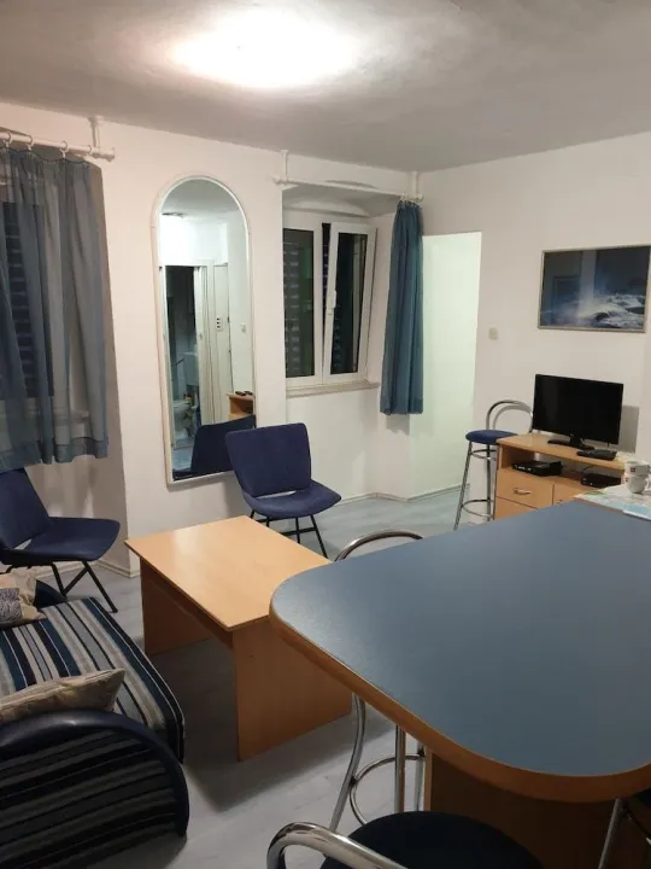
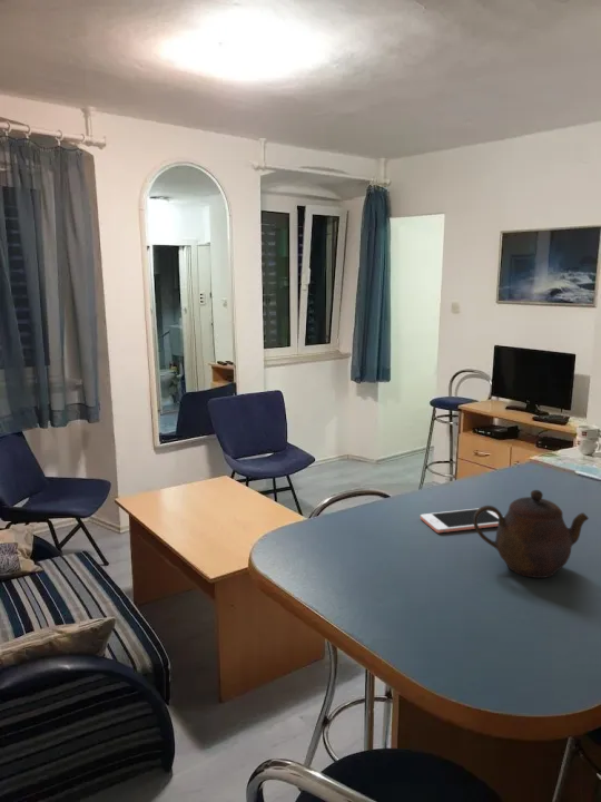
+ teapot [474,489,590,579]
+ cell phone [420,507,499,534]
